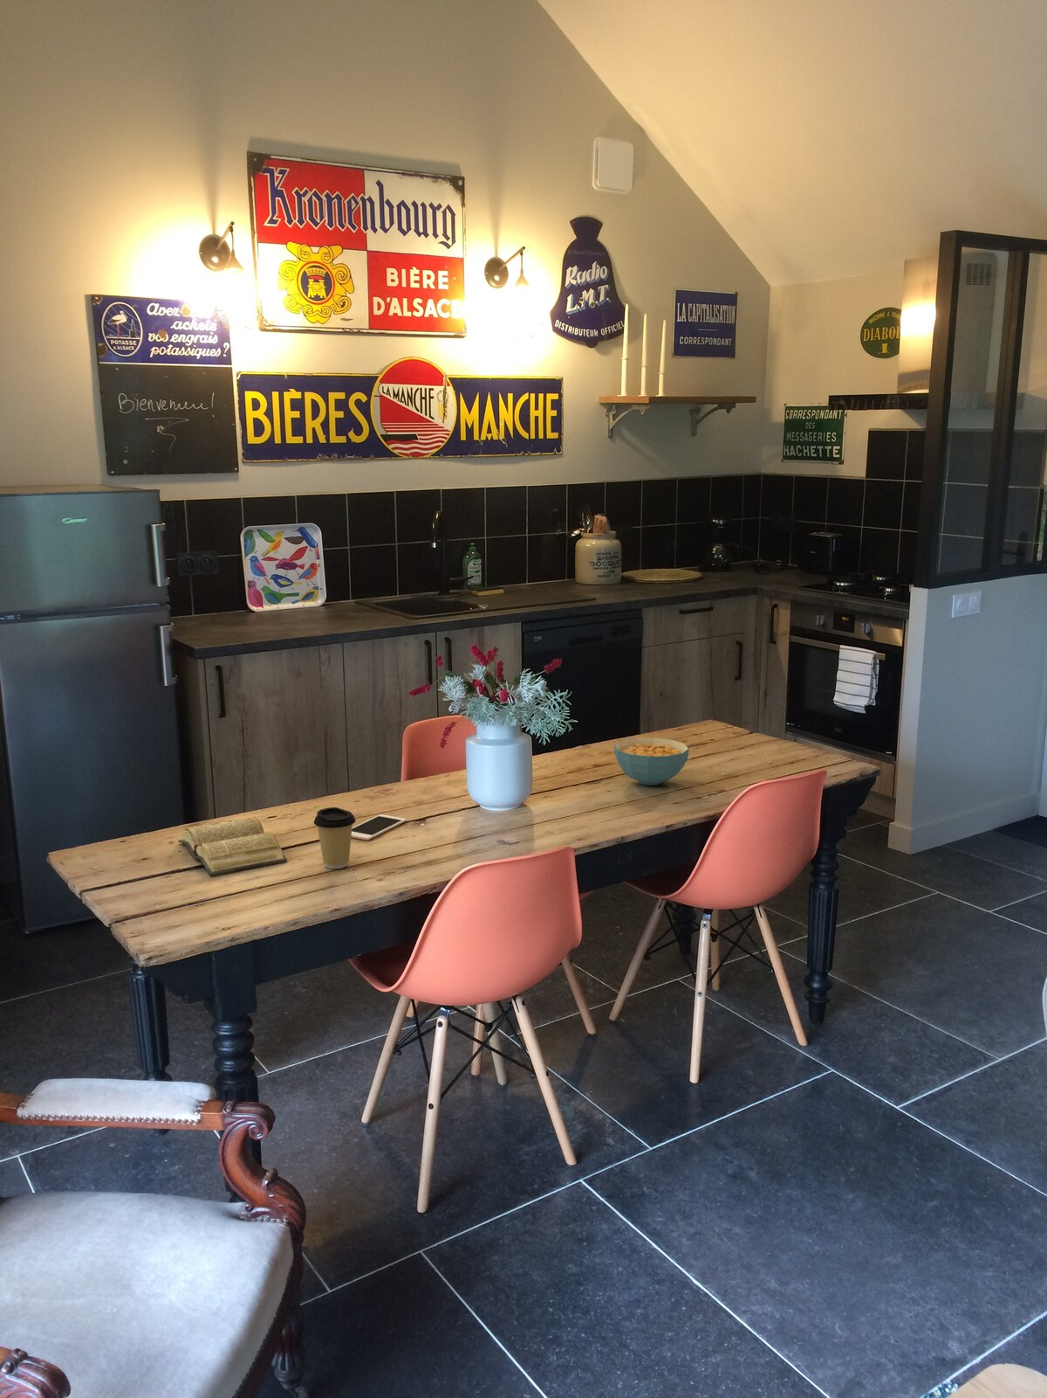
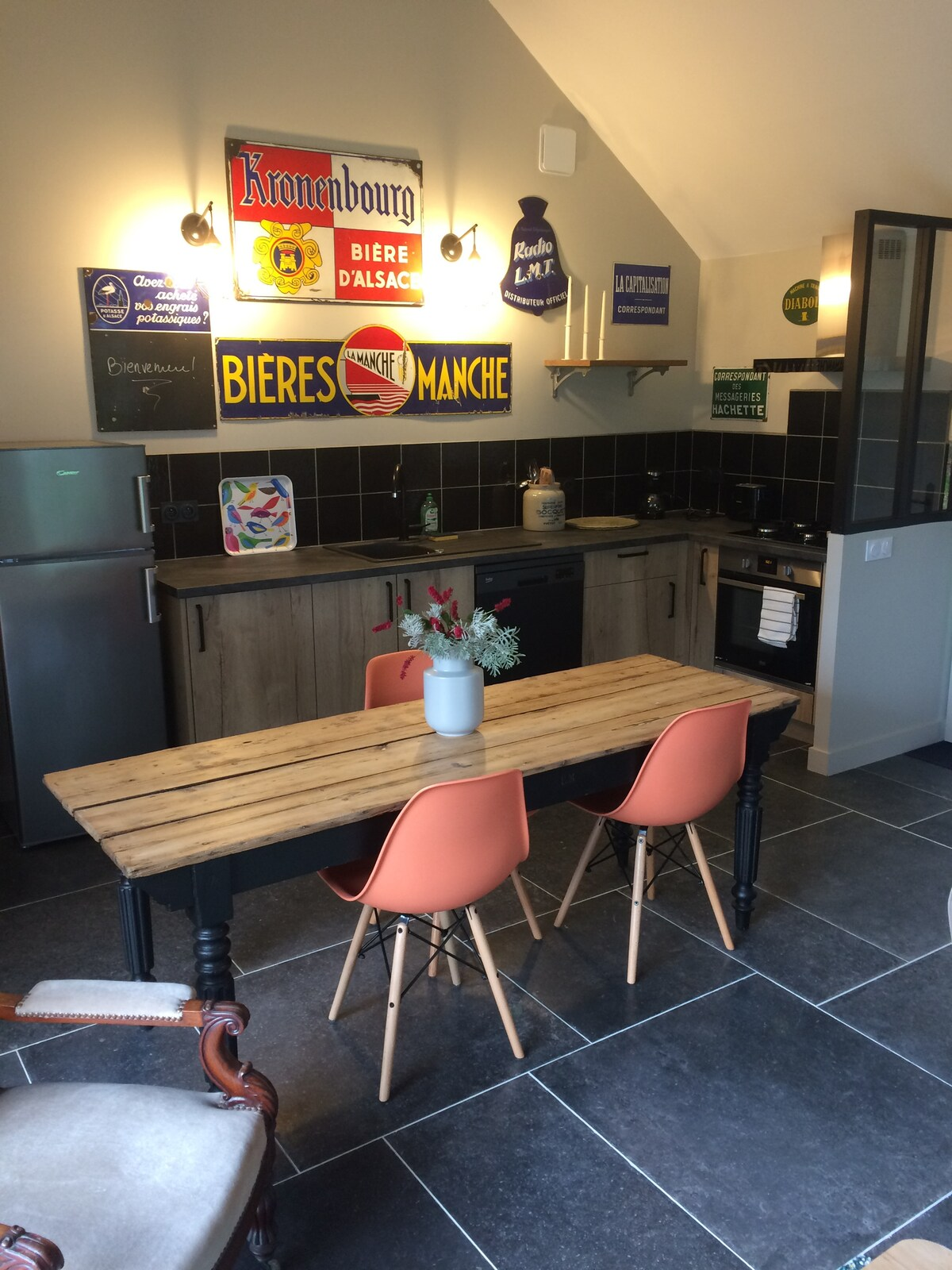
- diary [177,816,288,877]
- cereal bowl [614,736,691,786]
- coffee cup [313,807,356,870]
- cell phone [351,813,407,841]
